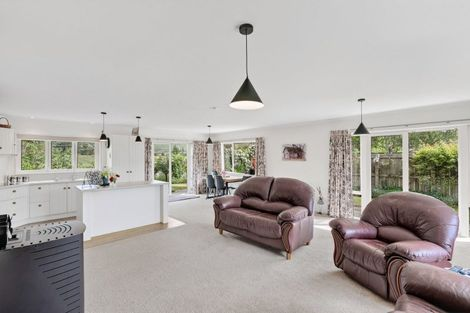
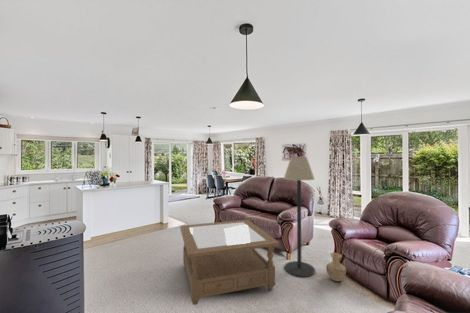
+ coffee table [179,219,280,306]
+ floor lamp [283,156,316,278]
+ vase [325,252,347,282]
